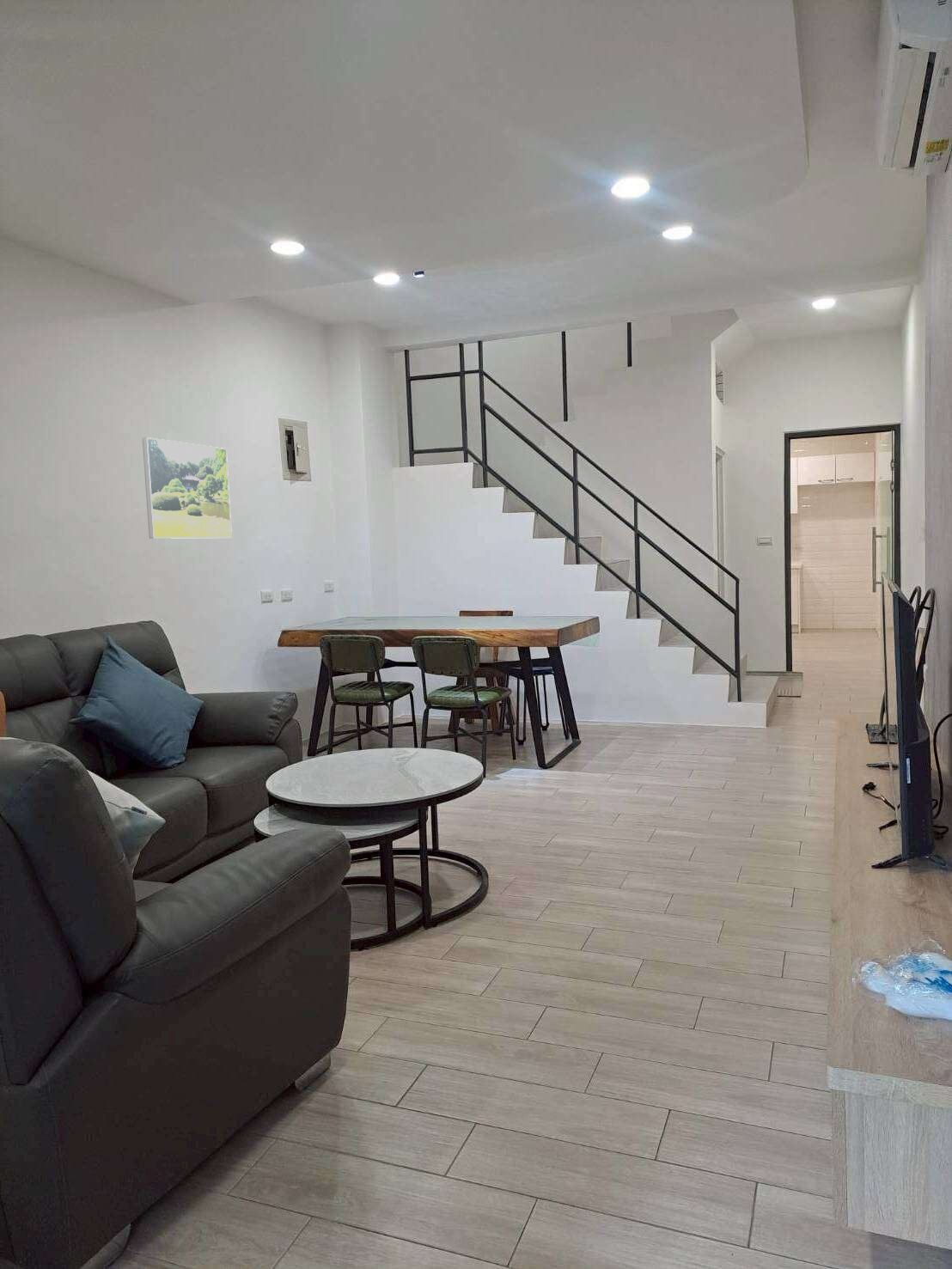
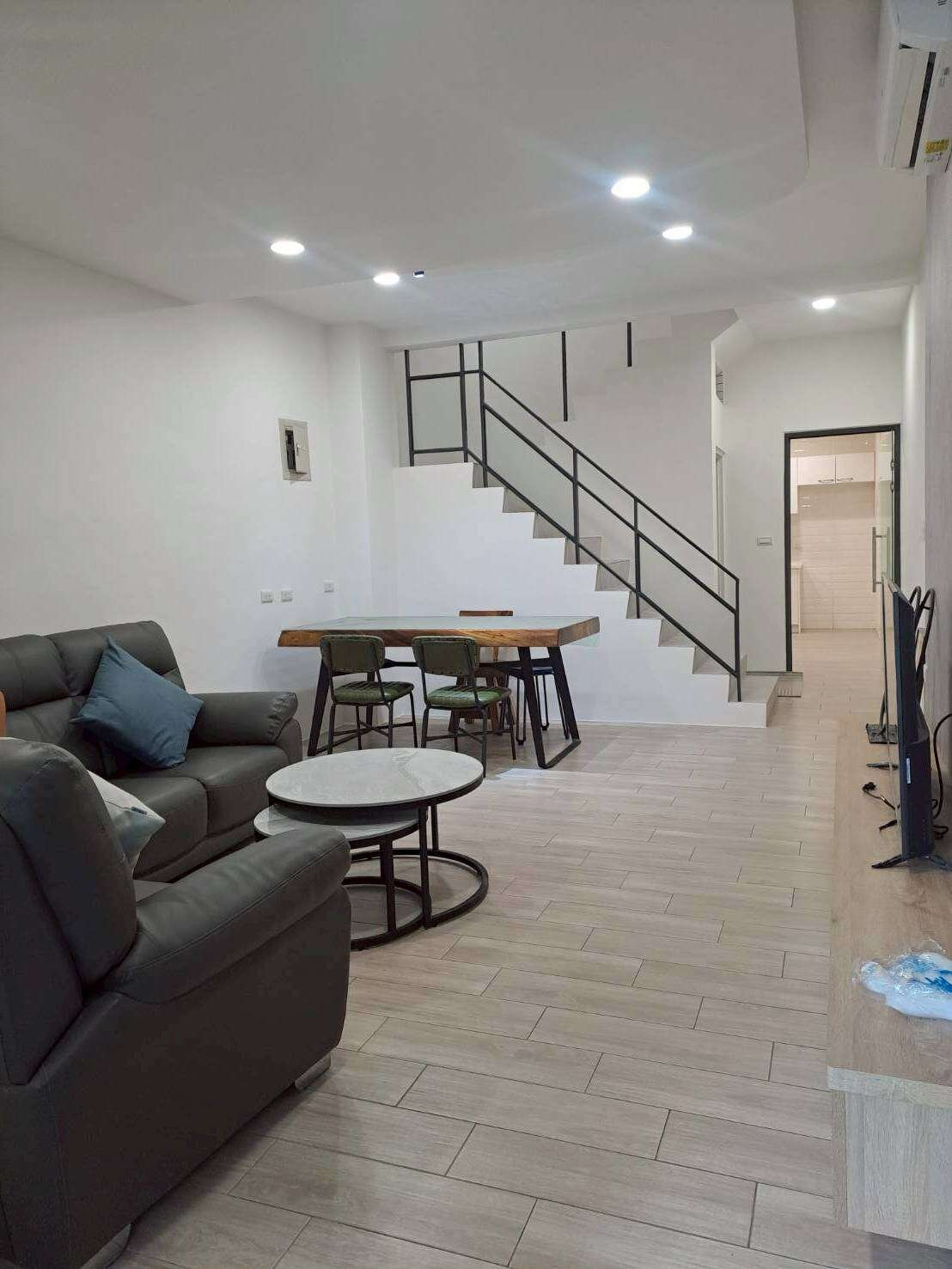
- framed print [142,436,233,540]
